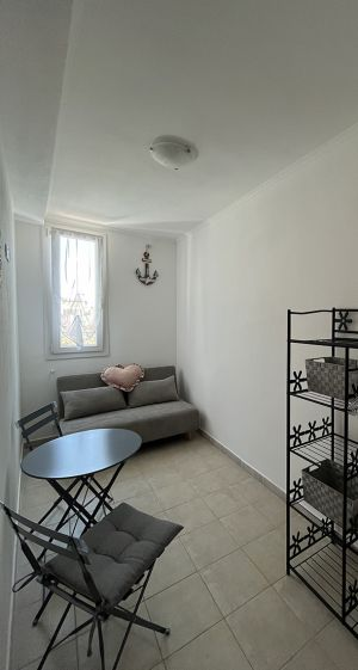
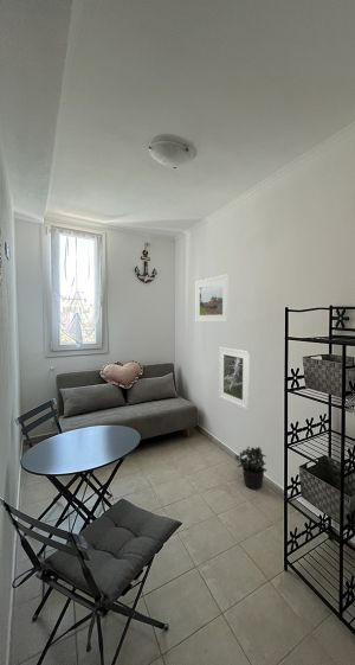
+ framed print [218,346,251,411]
+ potted plant [234,446,269,491]
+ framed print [195,273,230,324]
